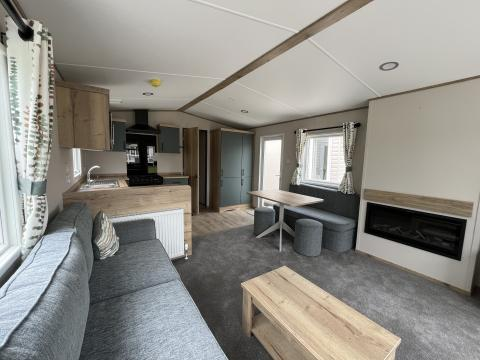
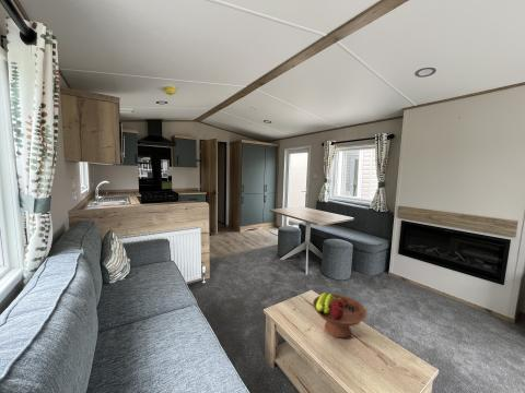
+ fruit bowl [312,291,368,340]
